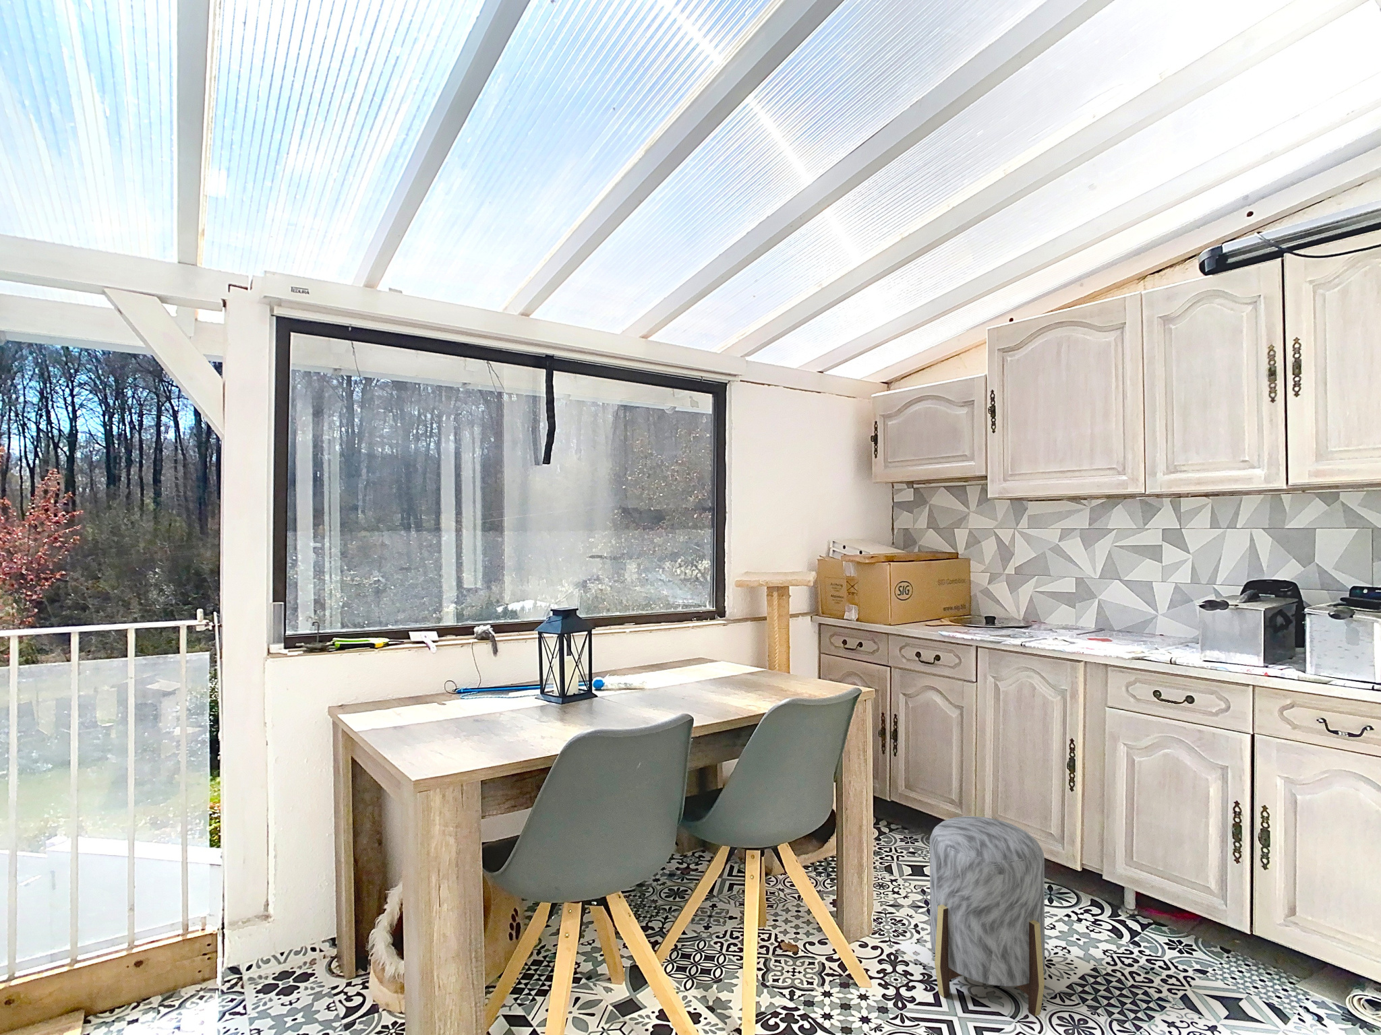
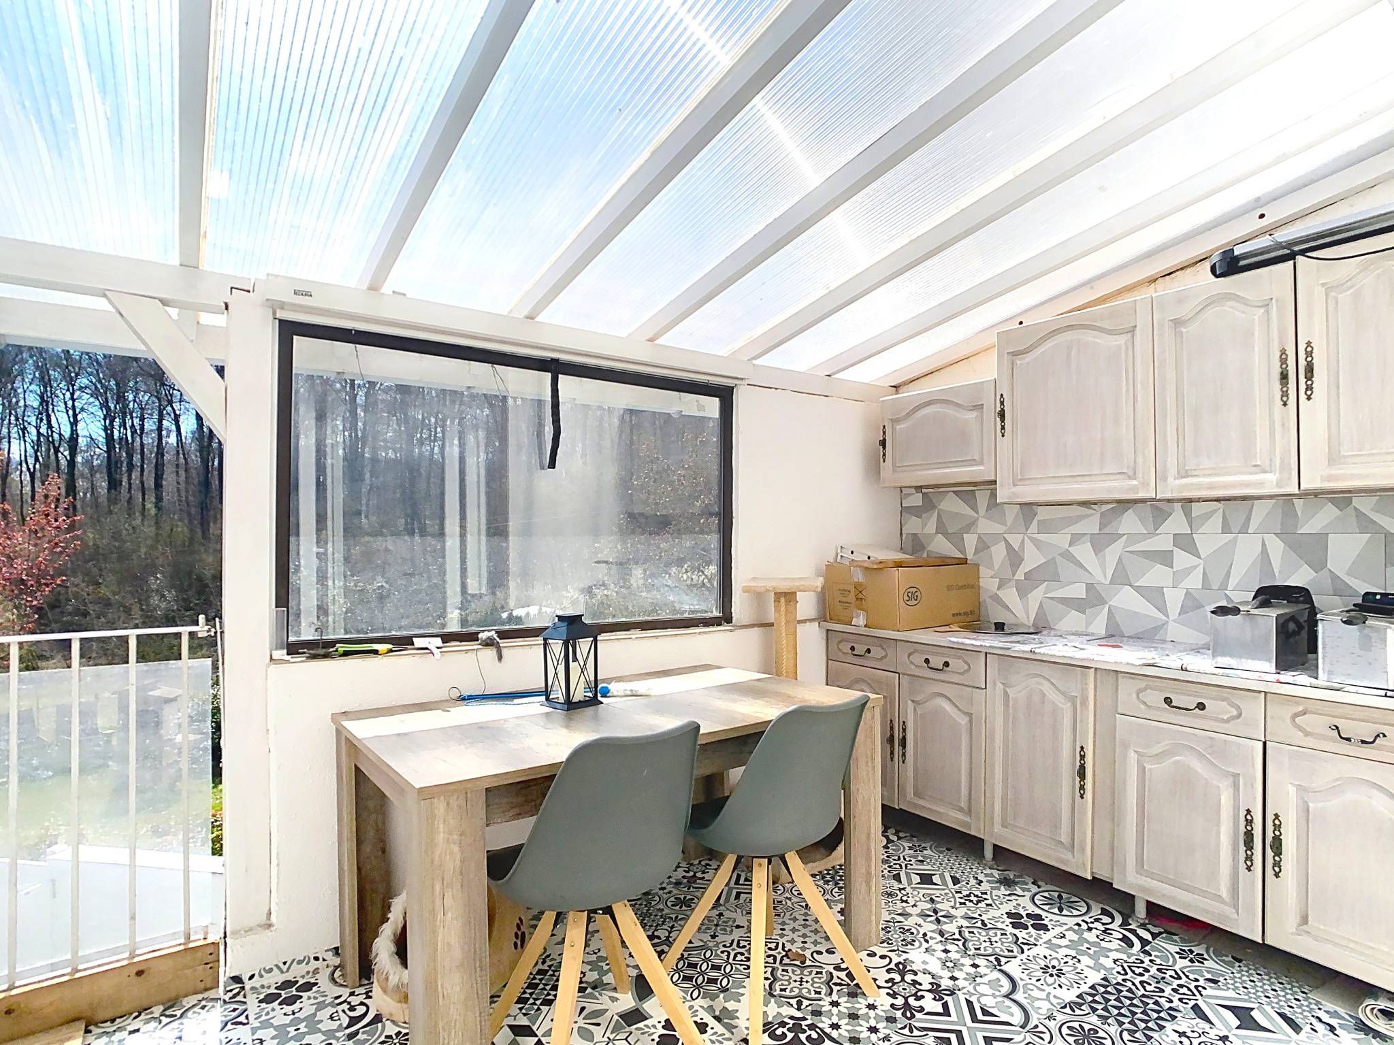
- stool [930,815,1045,1017]
